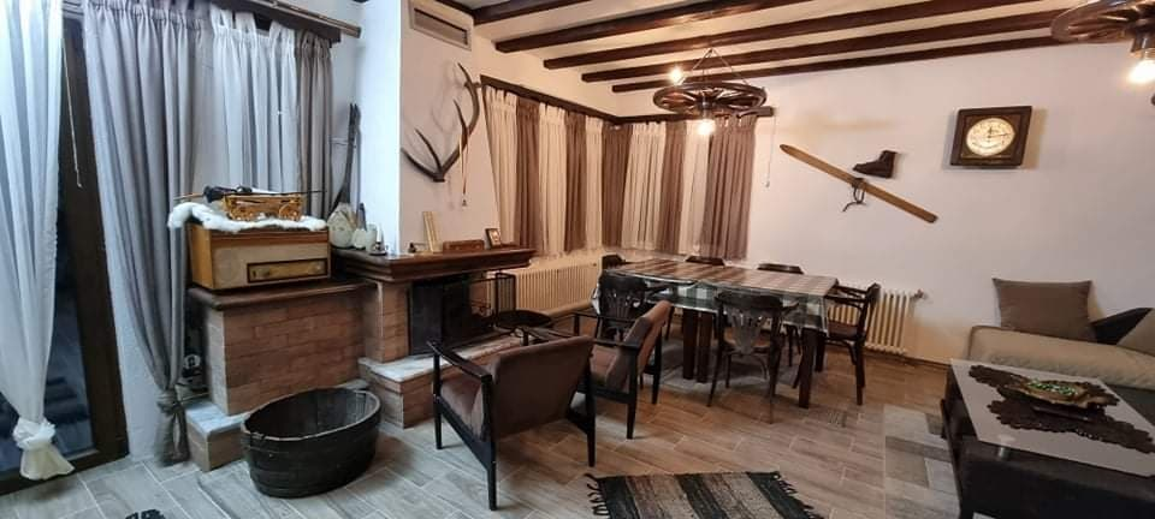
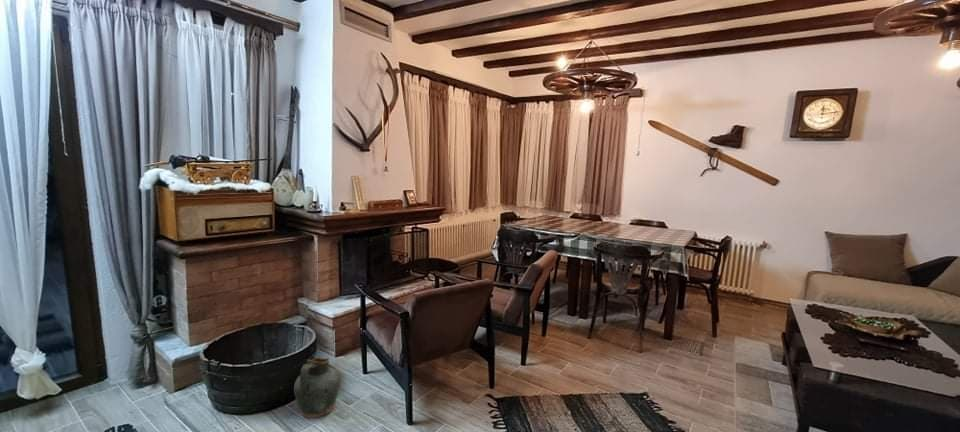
+ ceramic jug [293,357,341,419]
